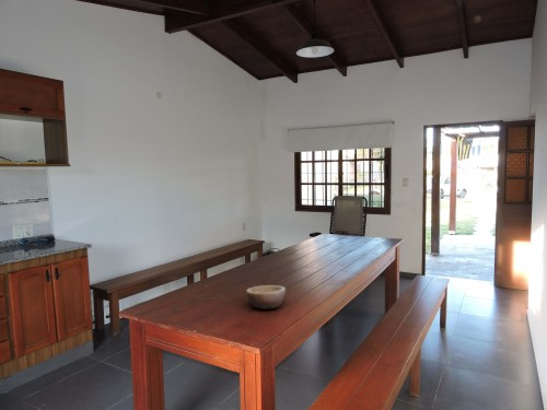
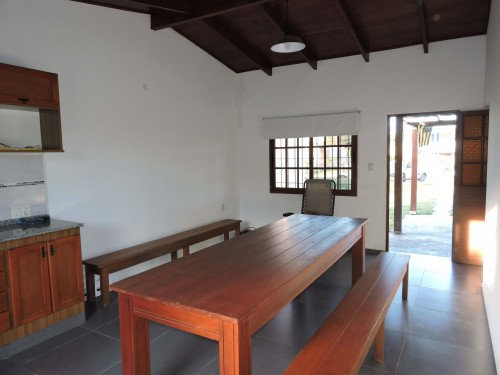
- bowl [245,284,287,309]
